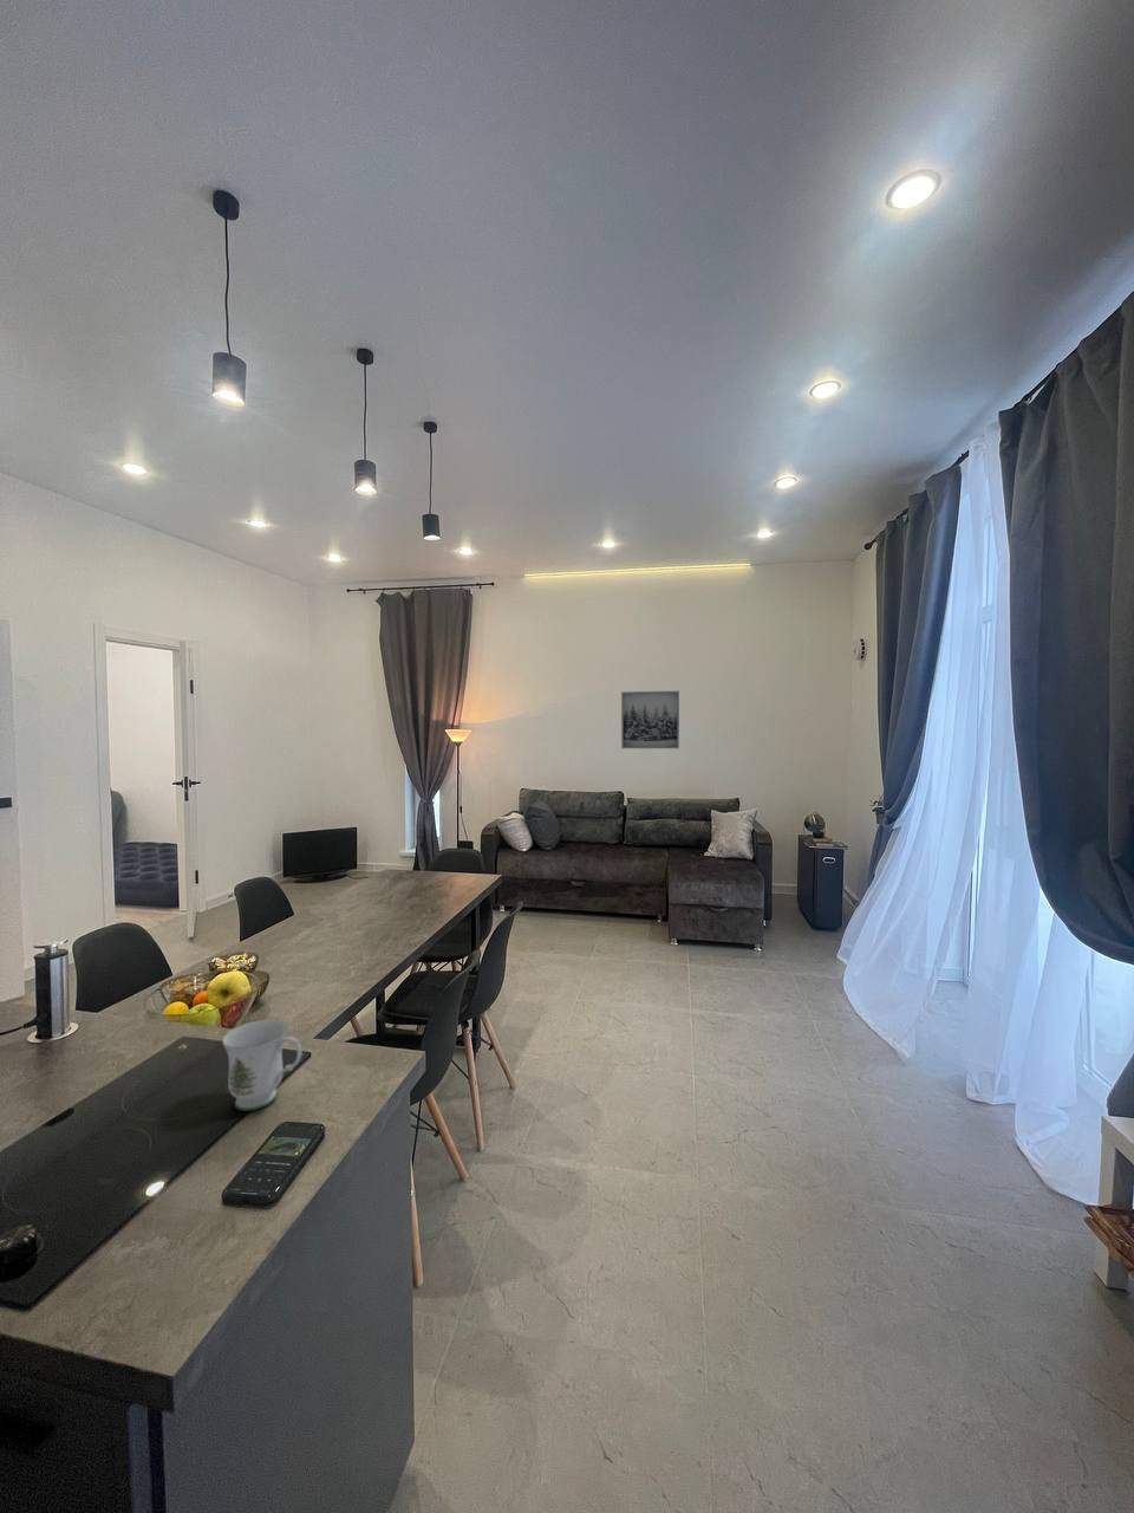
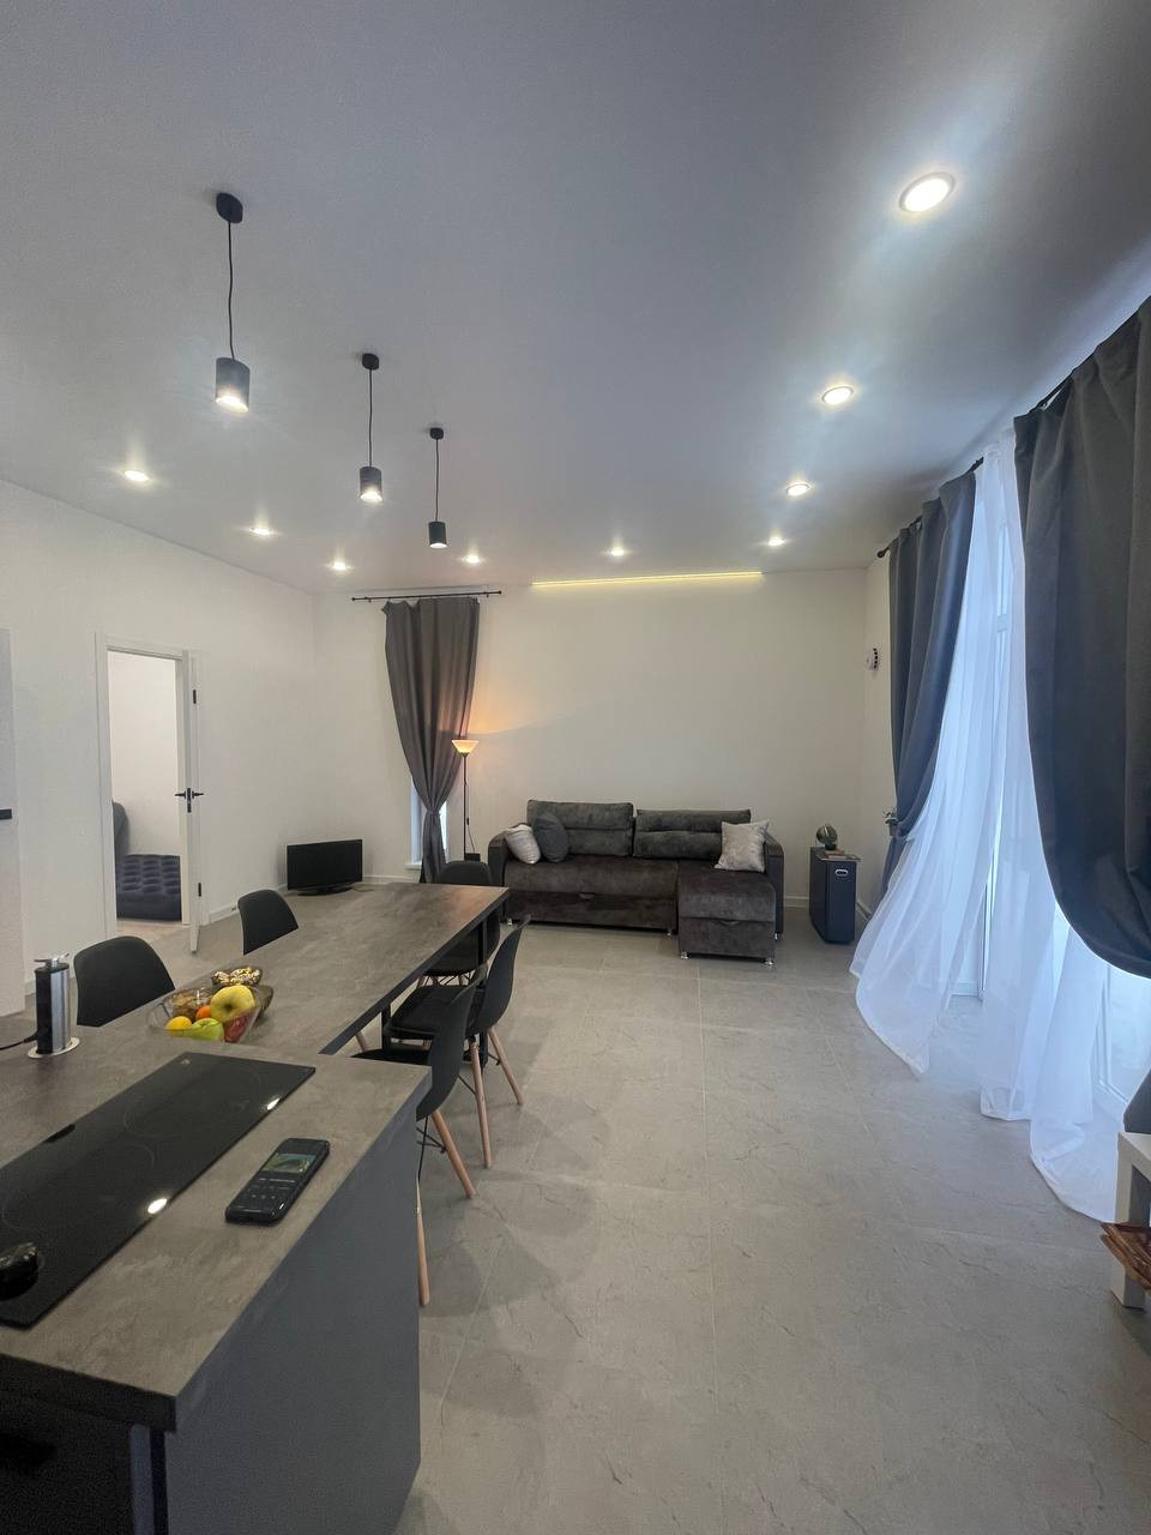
- mug [220,1017,303,1113]
- wall art [621,690,680,749]
